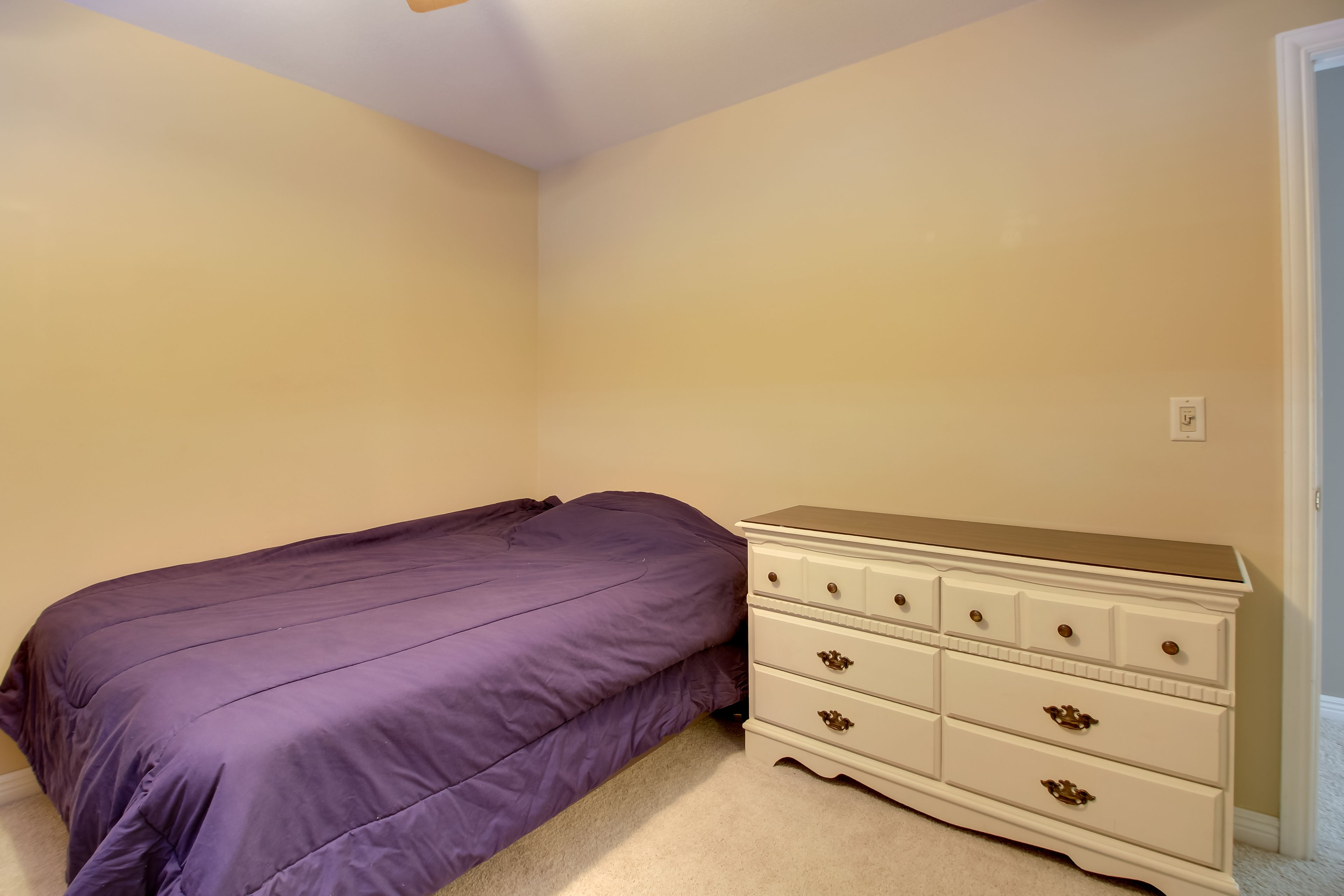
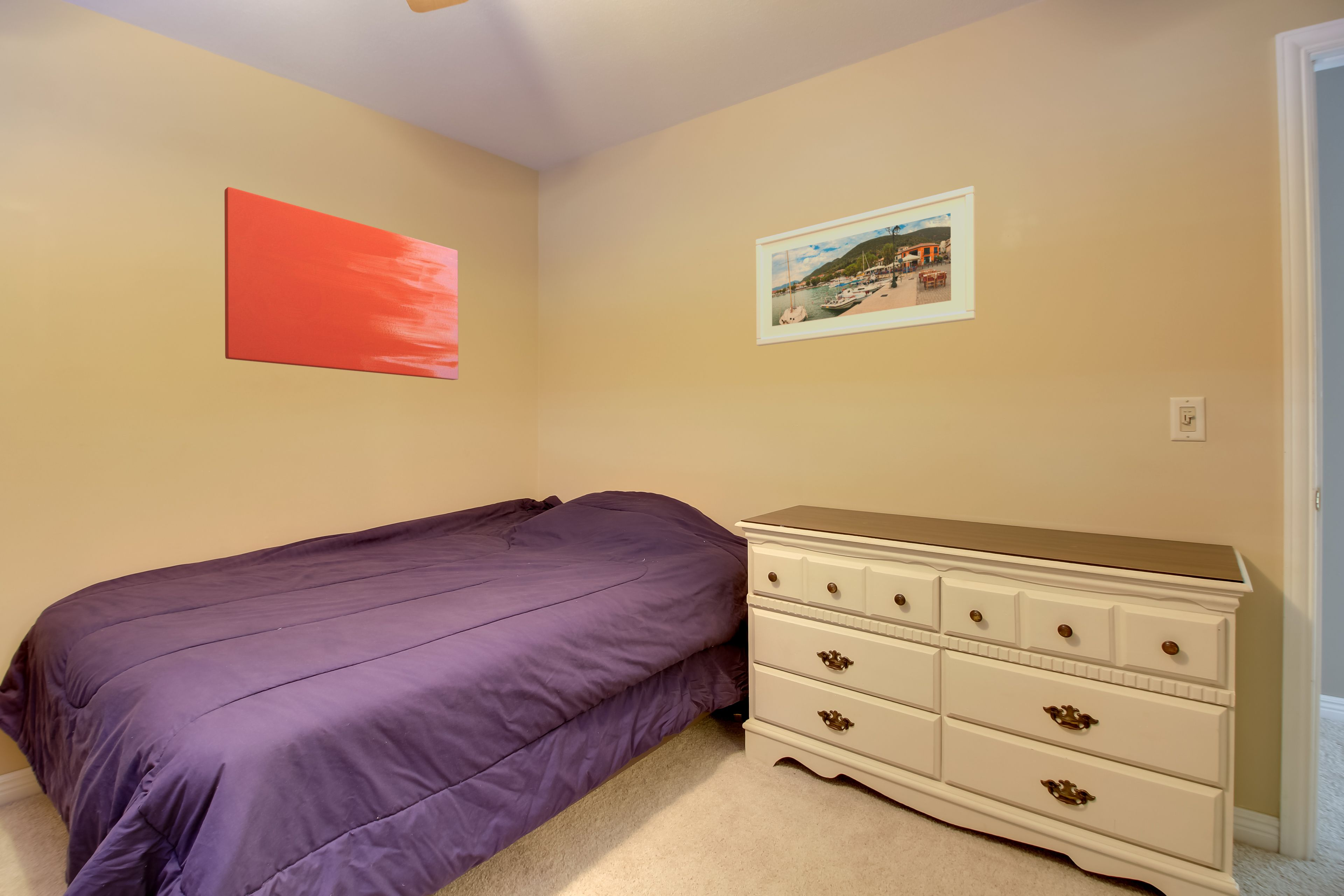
+ wall art [224,187,459,380]
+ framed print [756,186,976,346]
